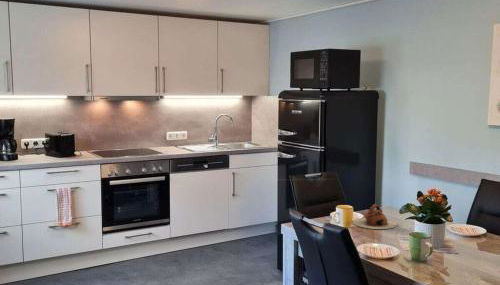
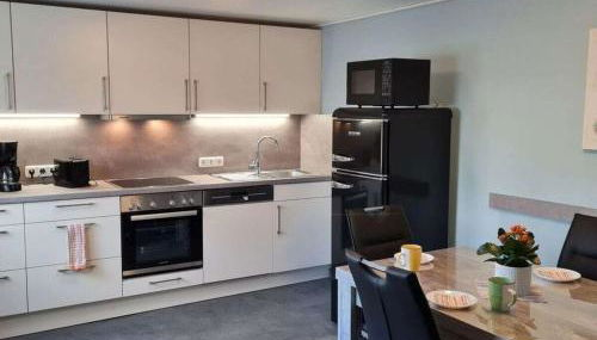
- teapot [351,203,398,230]
